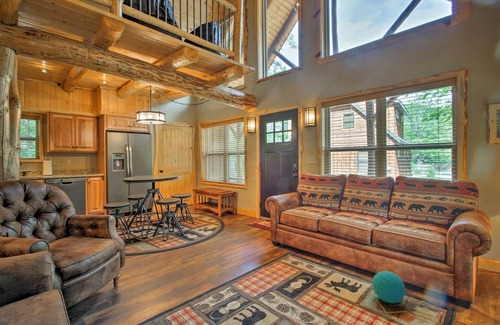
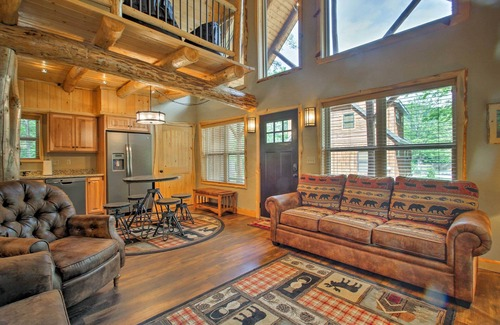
- ball [371,270,407,304]
